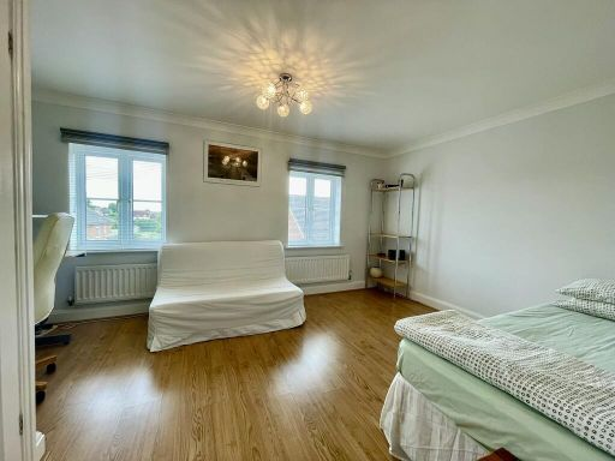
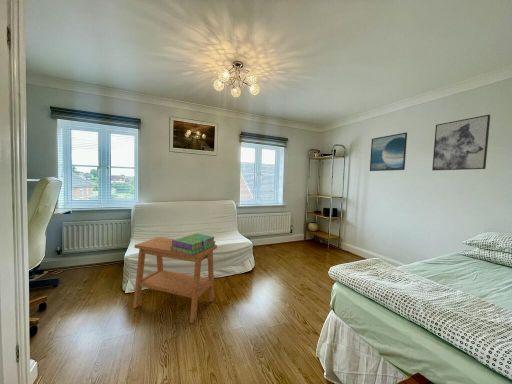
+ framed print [369,132,408,172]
+ side table [132,236,218,324]
+ stack of books [170,232,217,255]
+ wall art [431,114,491,171]
